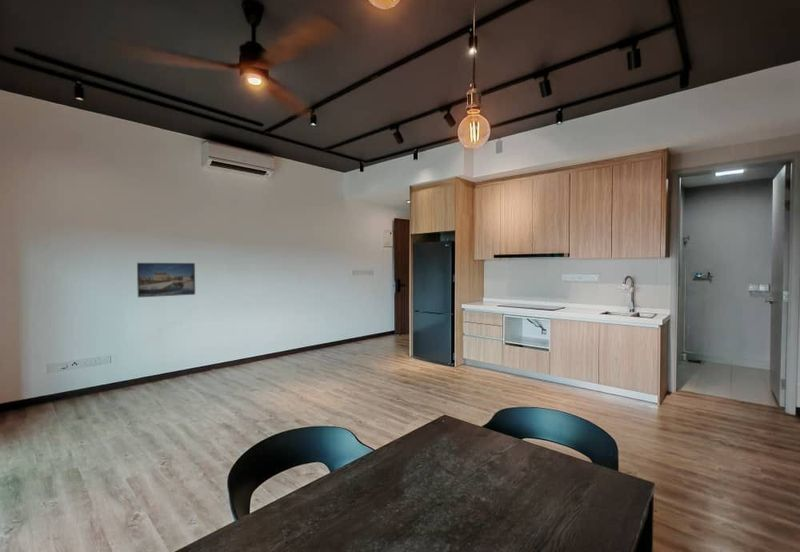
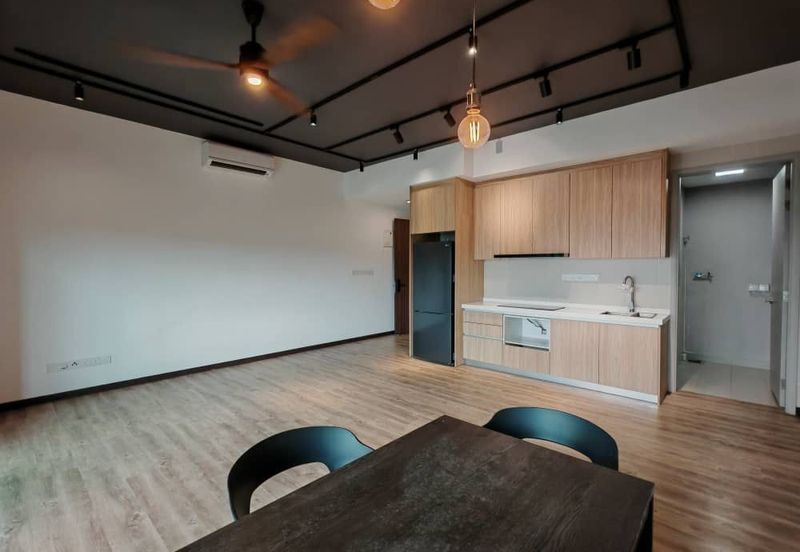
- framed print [136,262,196,298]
